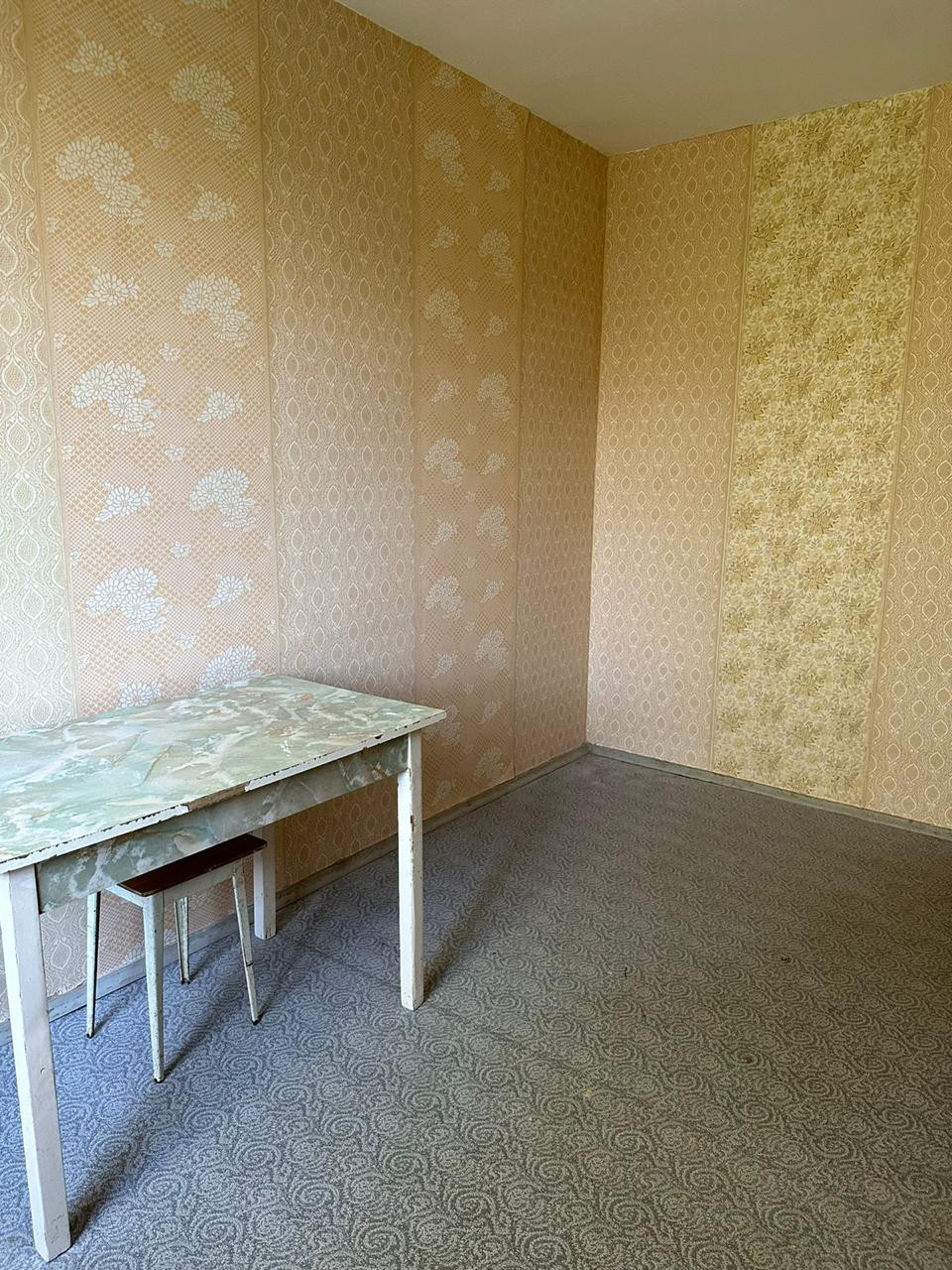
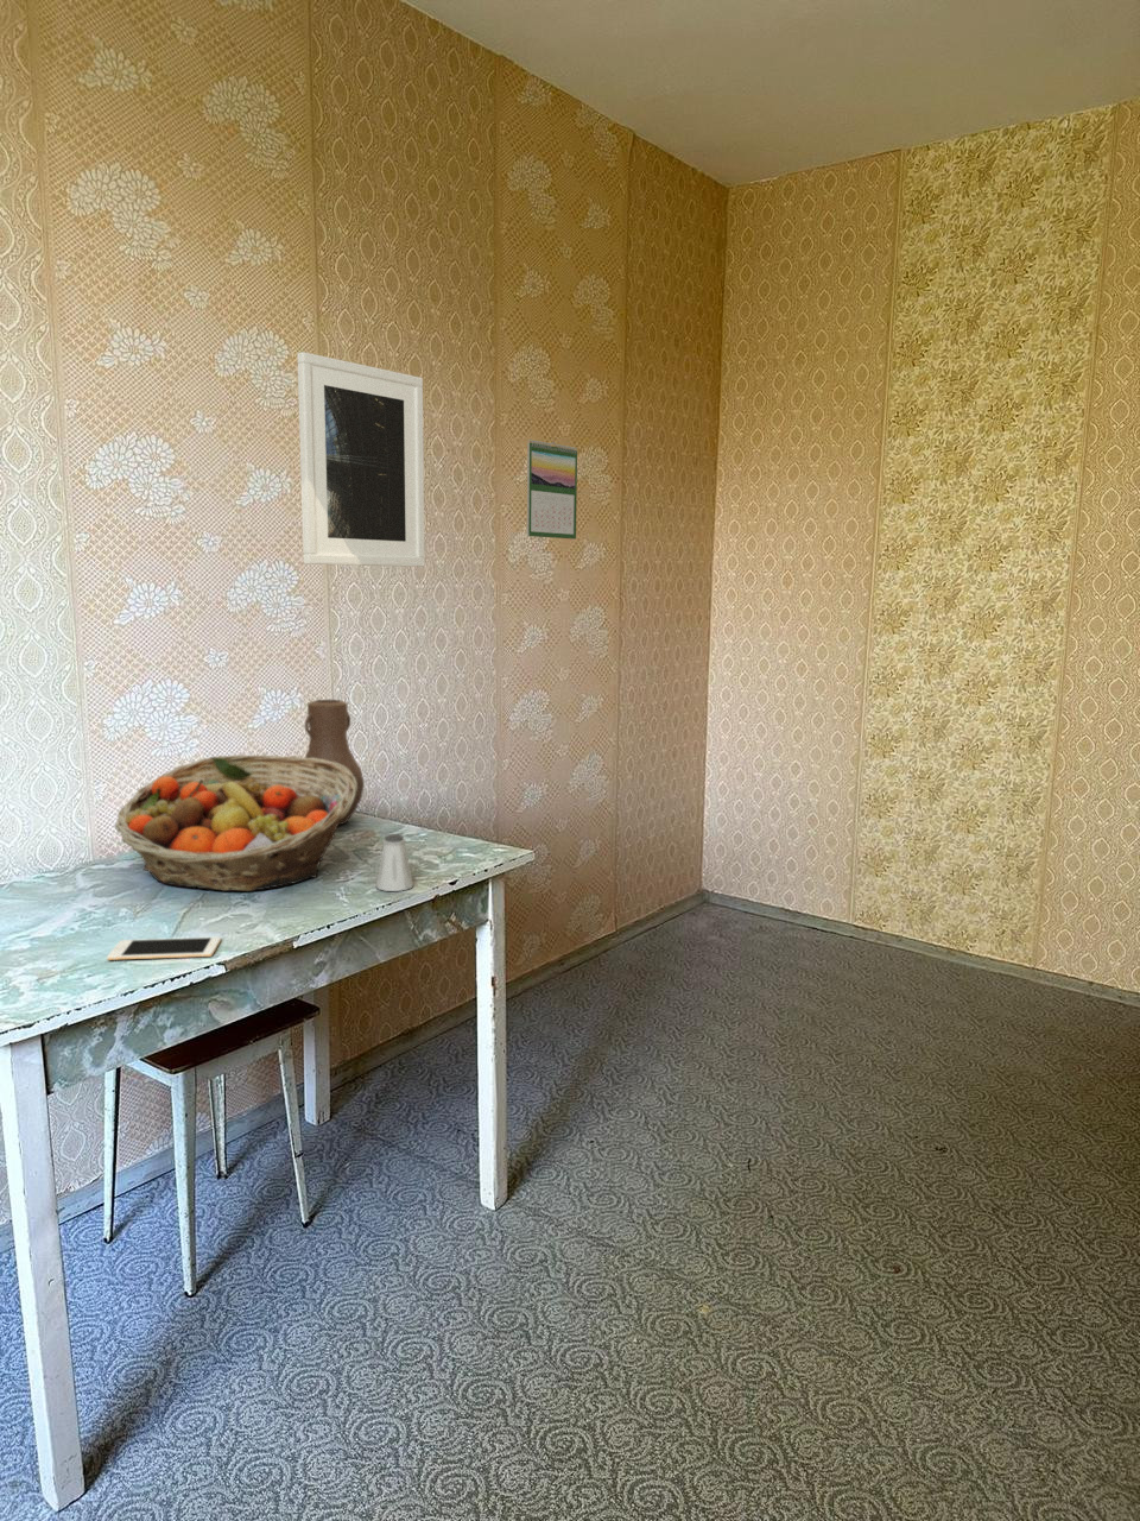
+ saltshaker [375,834,414,892]
+ cell phone [105,937,222,962]
+ vase [304,698,365,826]
+ fruit basket [114,753,357,892]
+ calendar [526,438,578,540]
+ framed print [296,351,426,568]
